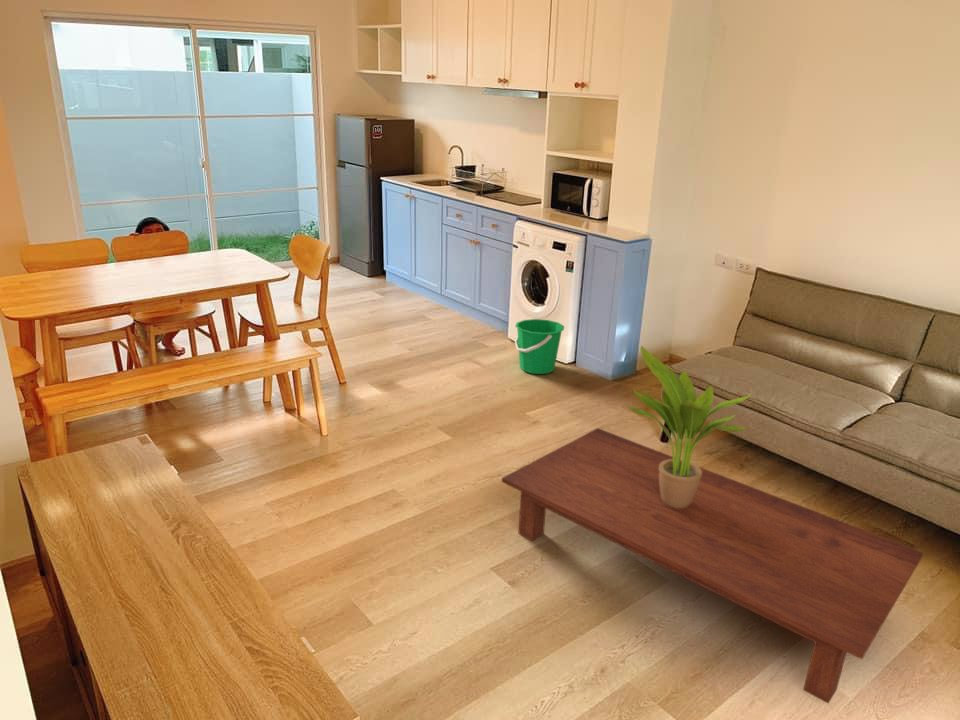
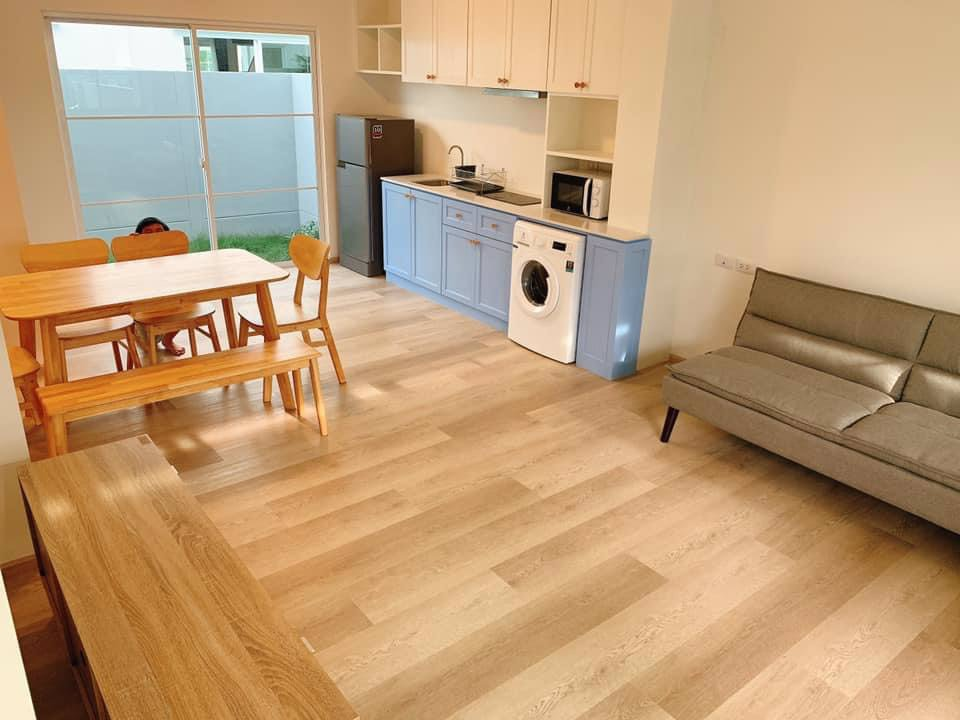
- coffee table [501,427,924,704]
- bucket [514,318,565,375]
- potted plant [624,345,754,509]
